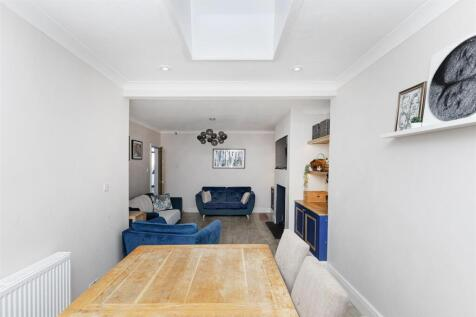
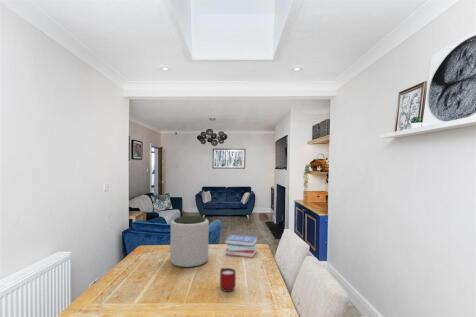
+ mug [219,267,237,293]
+ book [224,234,258,258]
+ plant pot [169,215,210,268]
